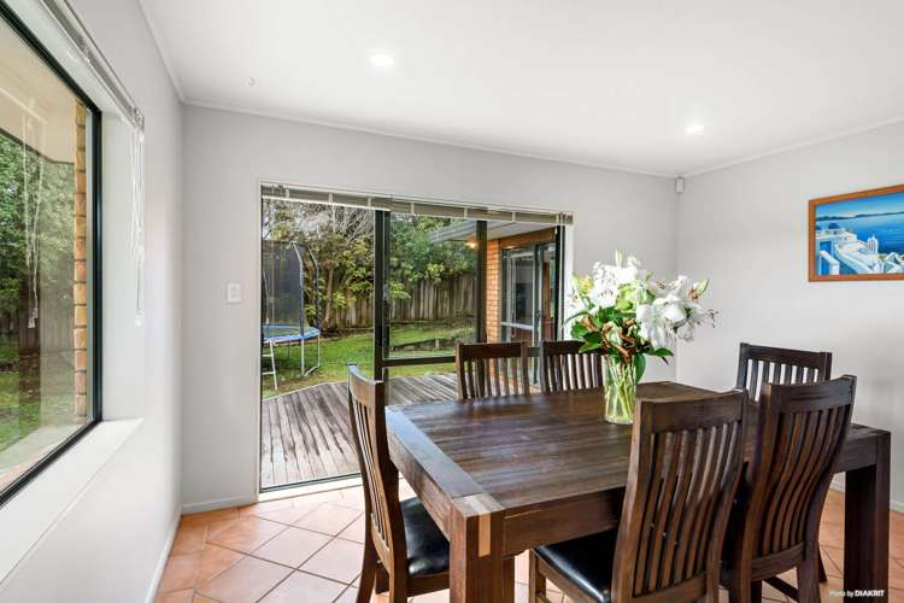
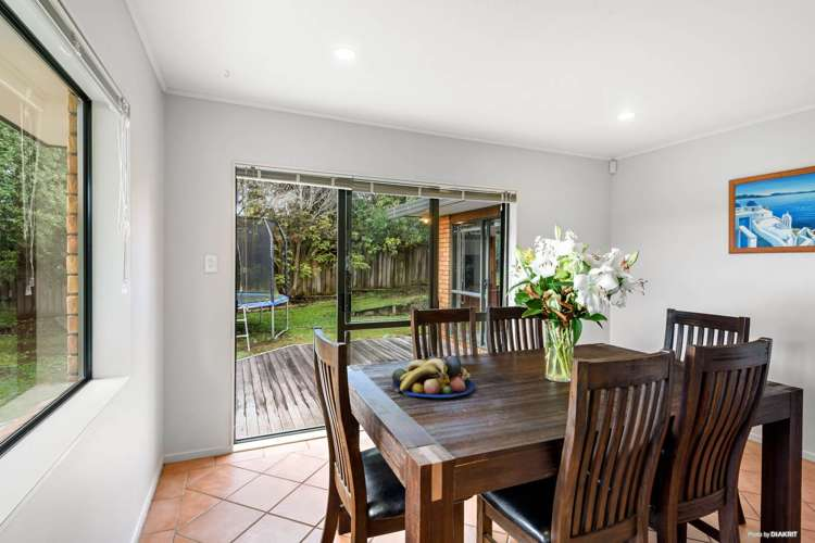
+ fruit bowl [391,354,476,399]
